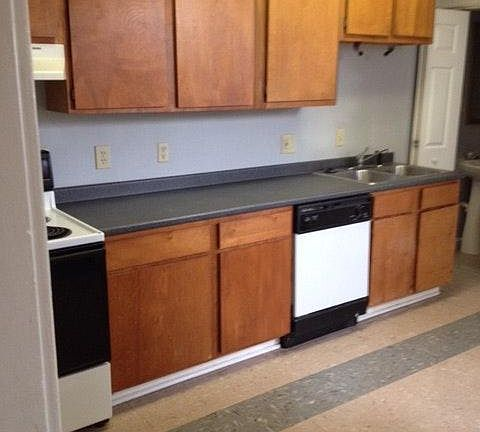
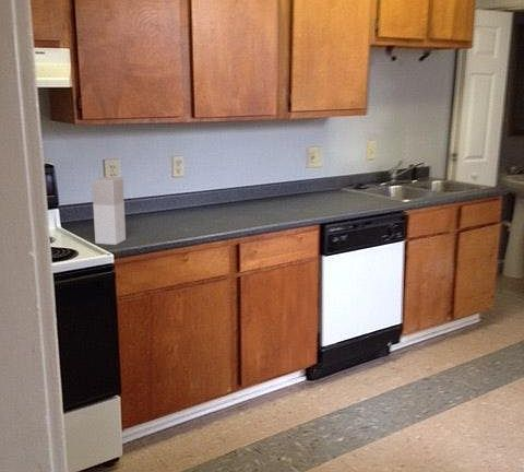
+ soap dispenser [91,176,127,246]
